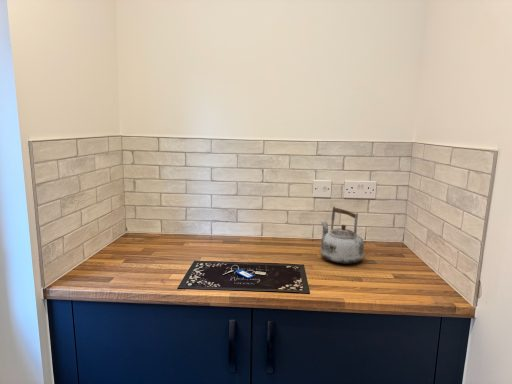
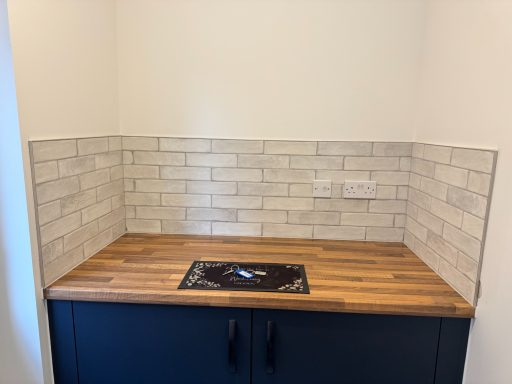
- kettle [320,206,365,265]
